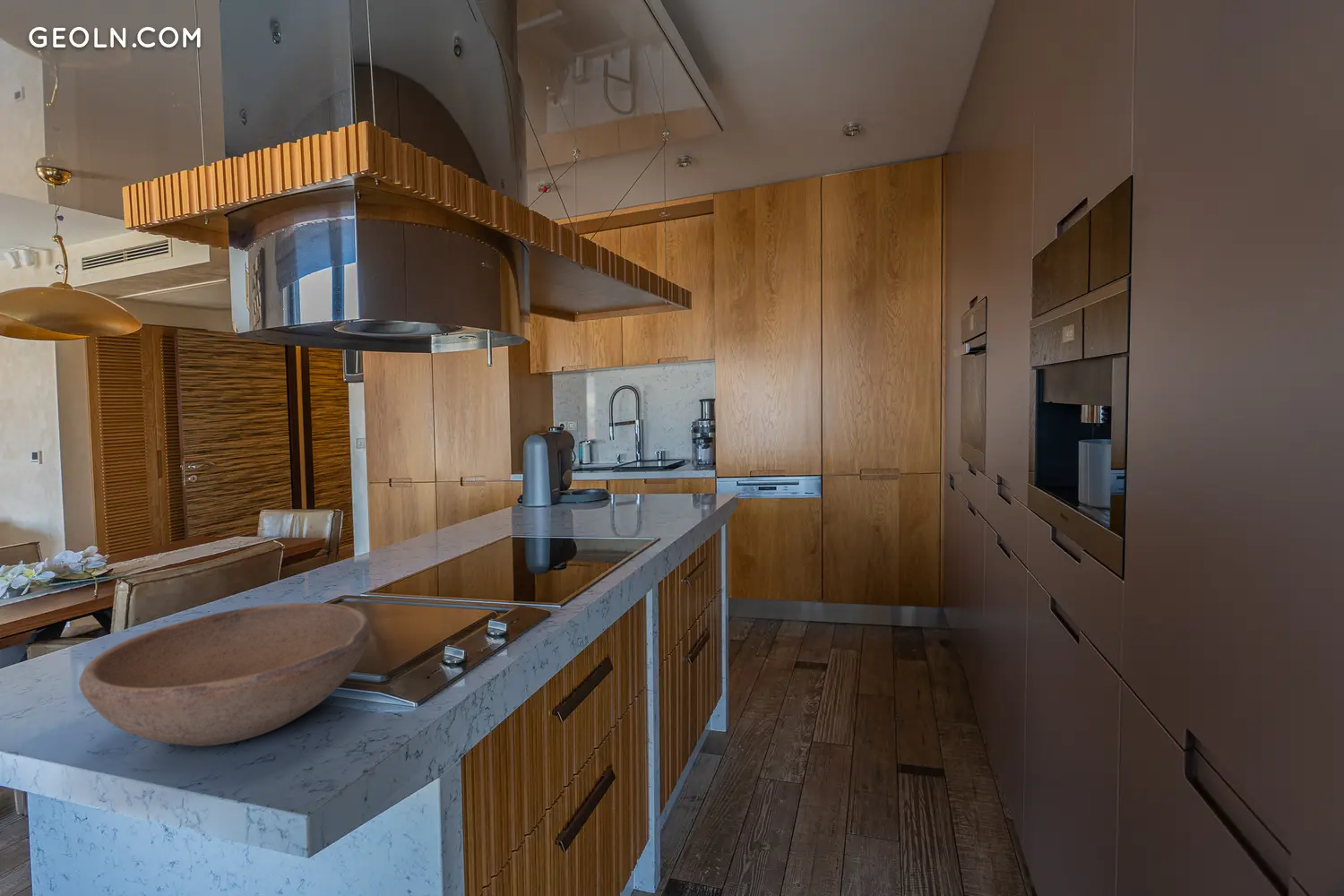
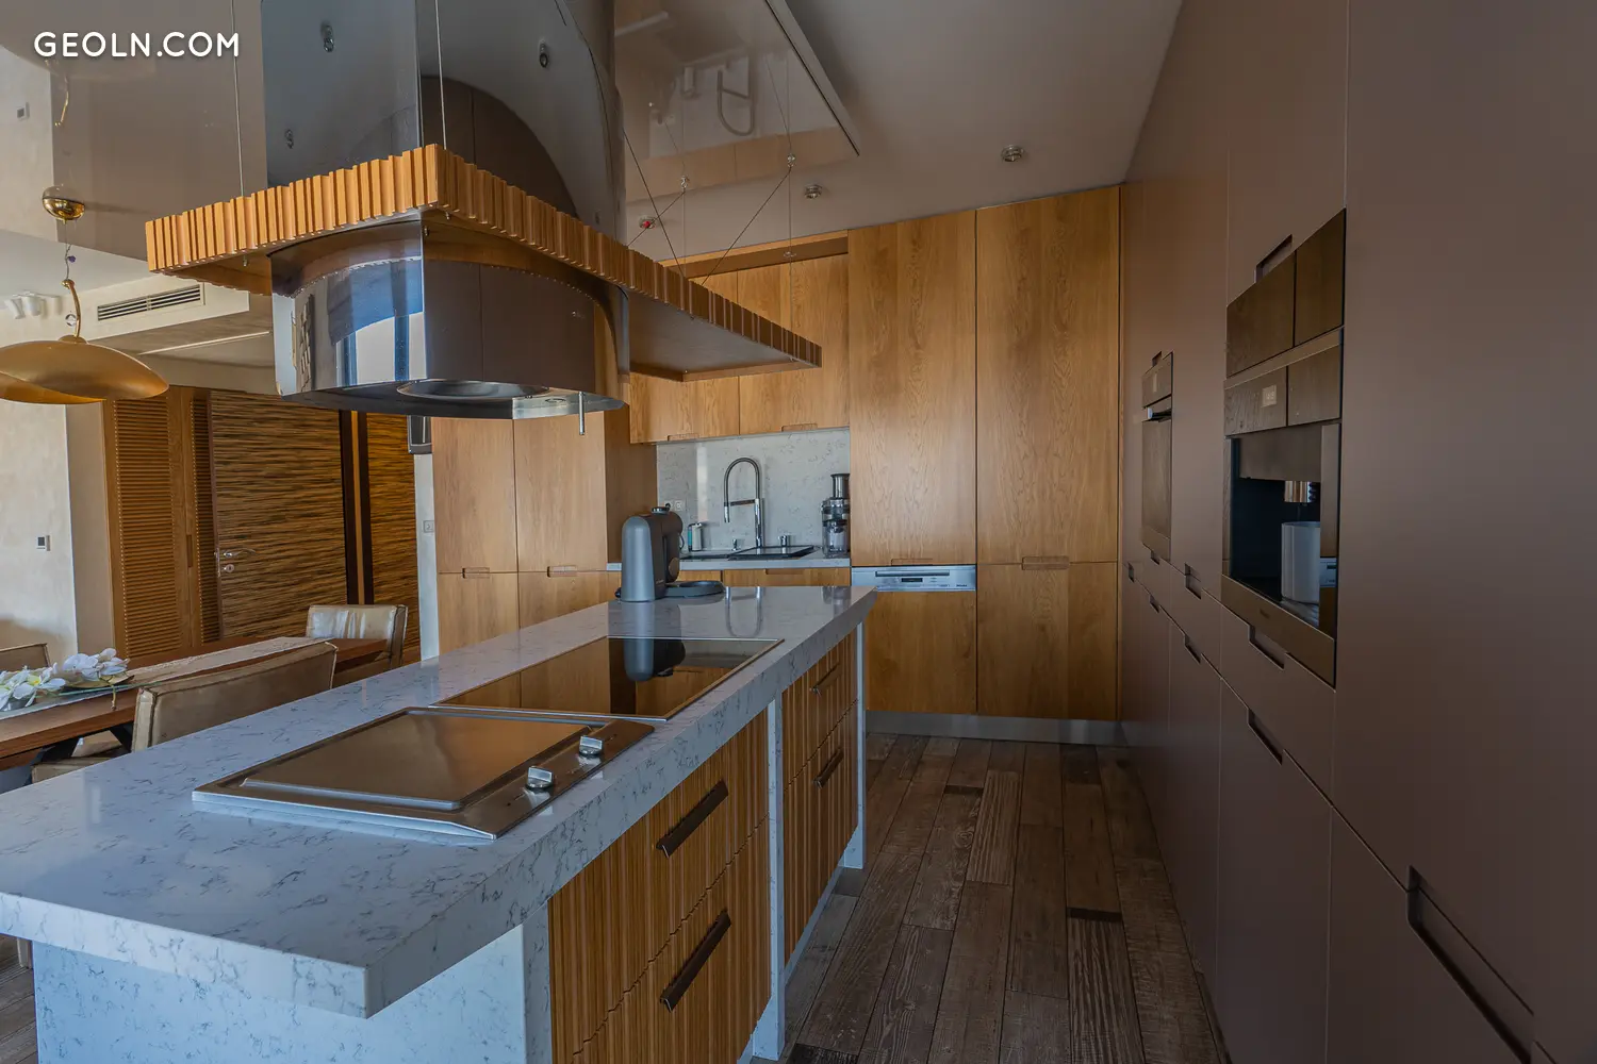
- bowl [78,602,372,747]
